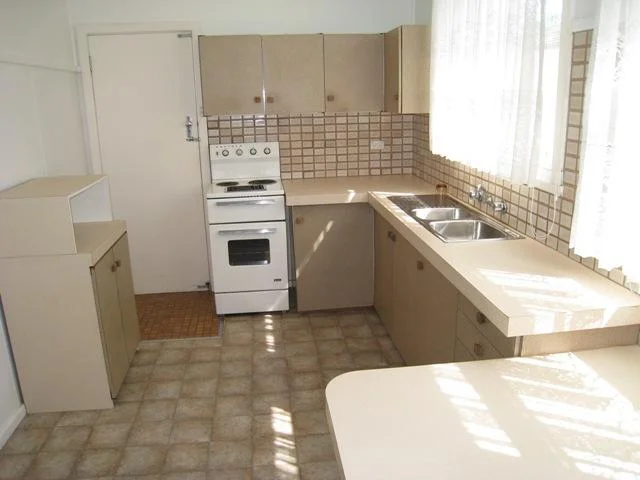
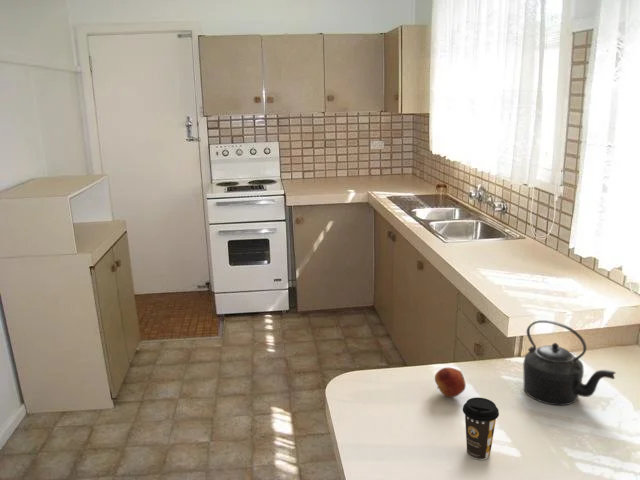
+ kettle [522,319,617,406]
+ fruit [434,367,467,398]
+ coffee cup [462,396,500,461]
